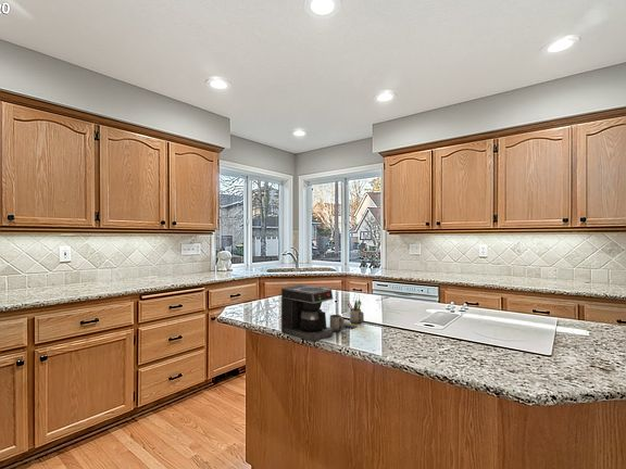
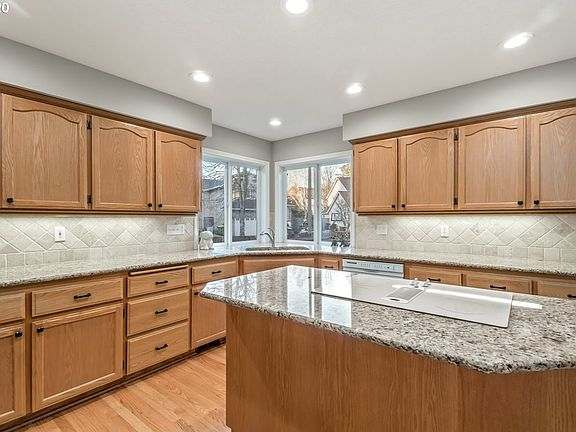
- coffee maker [280,283,365,343]
